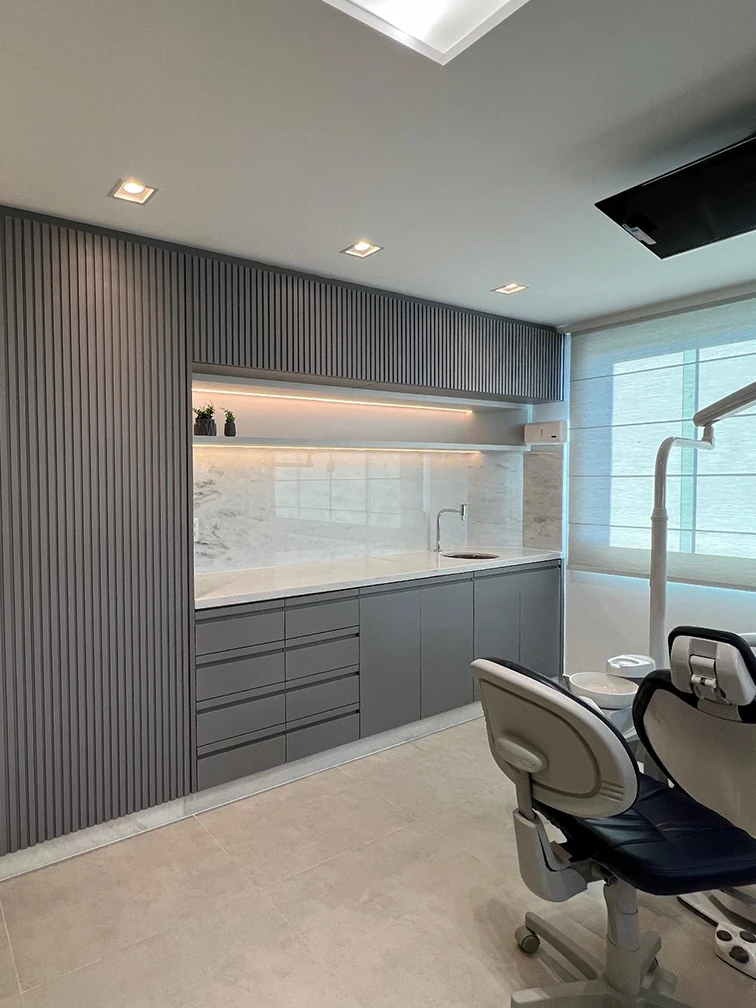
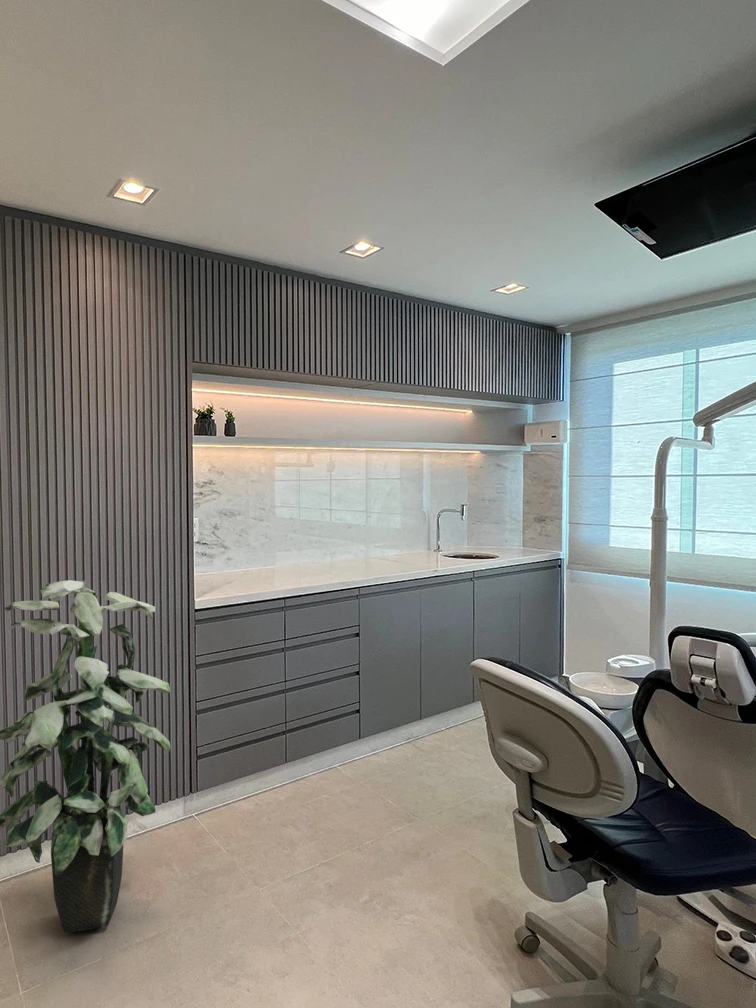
+ indoor plant [0,579,172,933]
